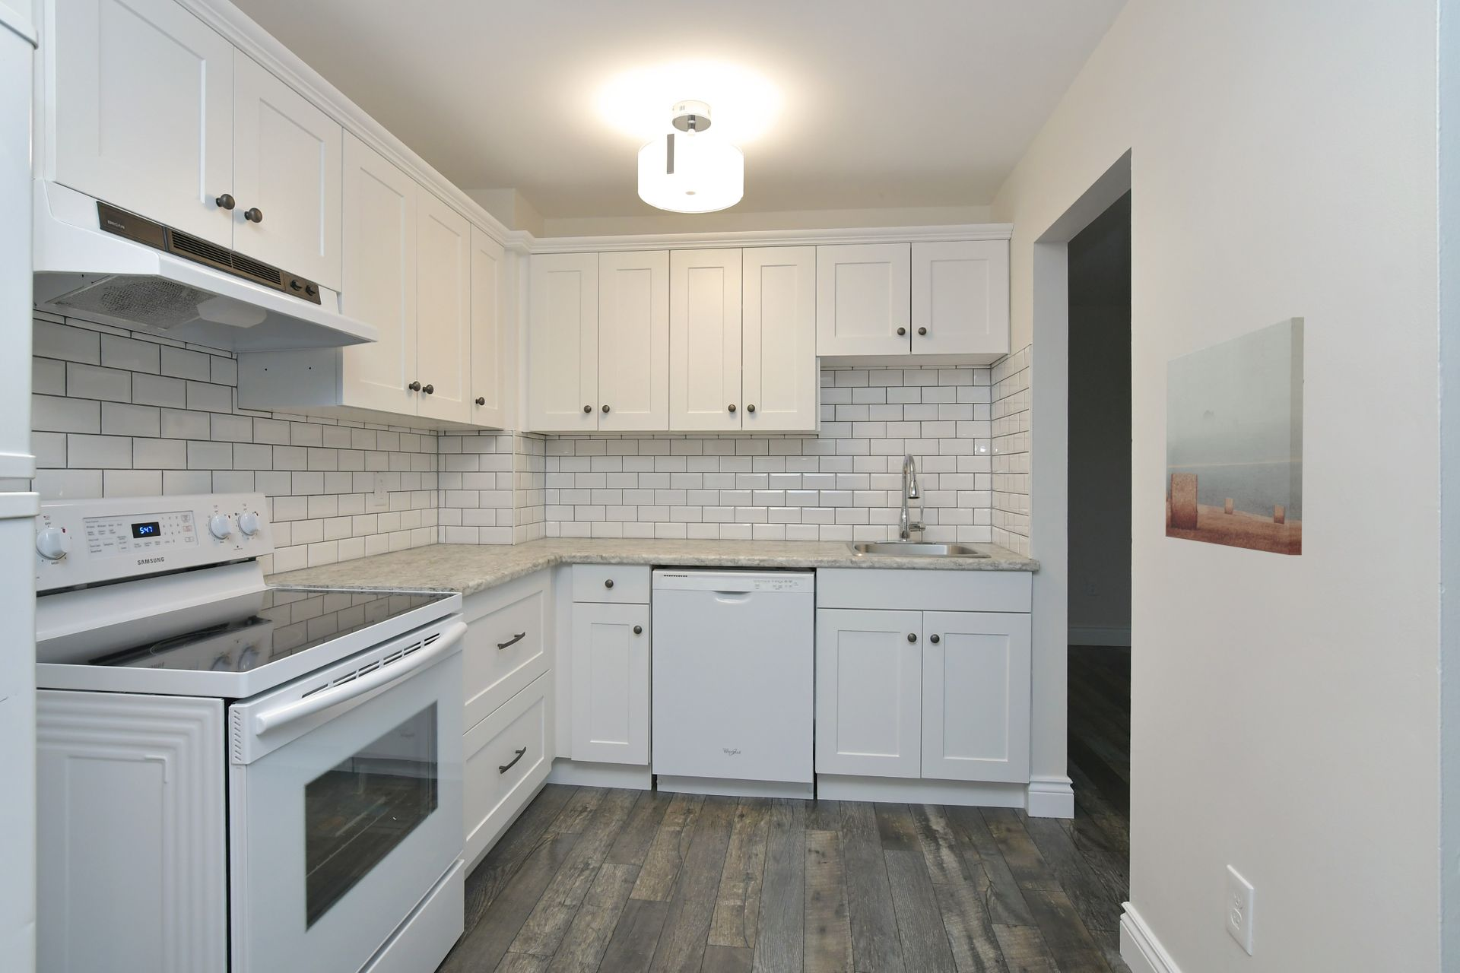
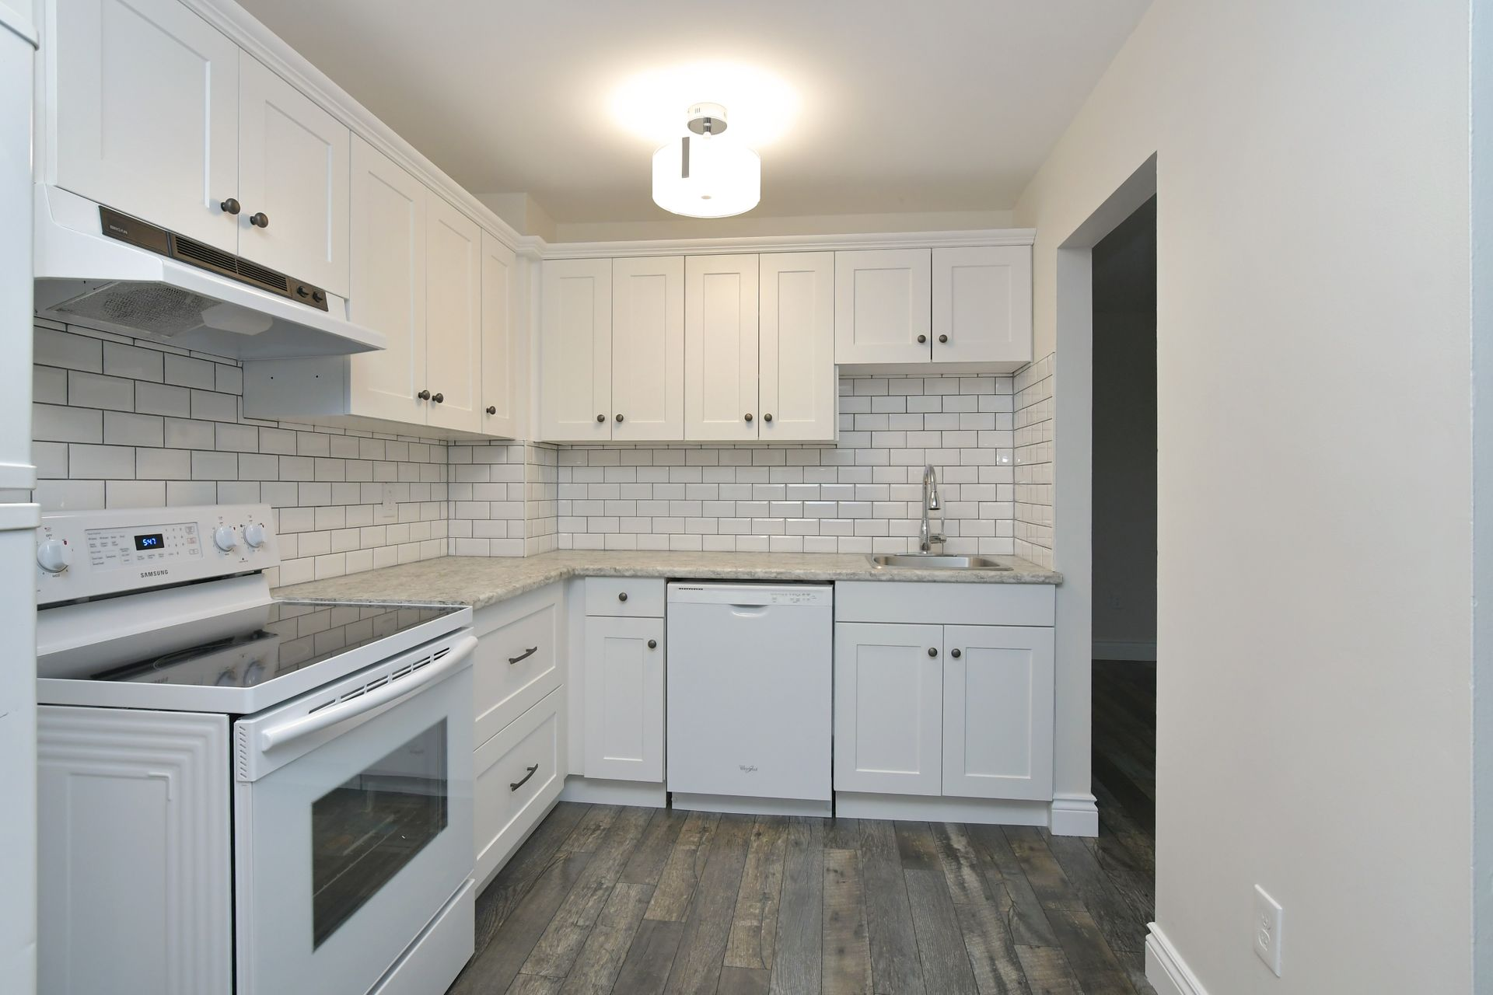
- wall art [1165,316,1305,556]
